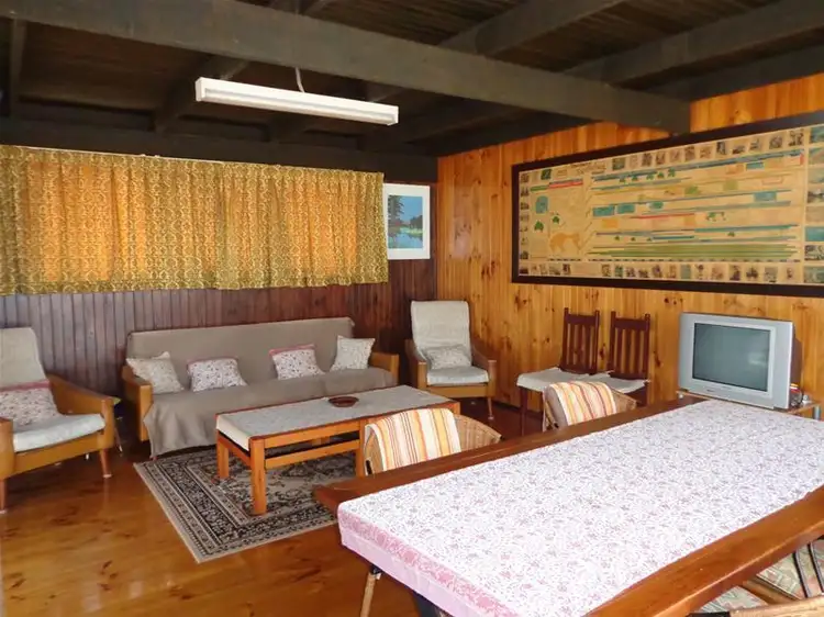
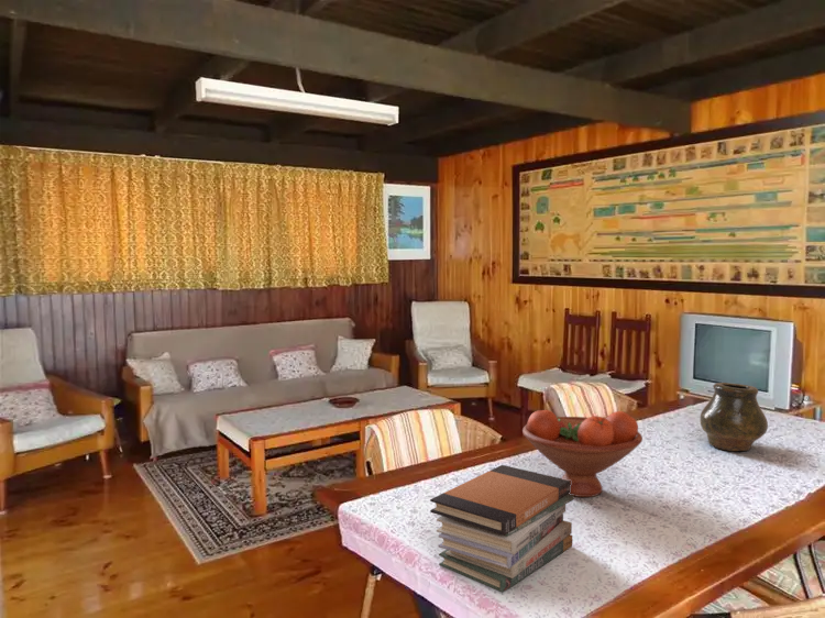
+ book stack [429,464,575,594]
+ fruit bowl [521,409,644,498]
+ vase [698,382,769,452]
